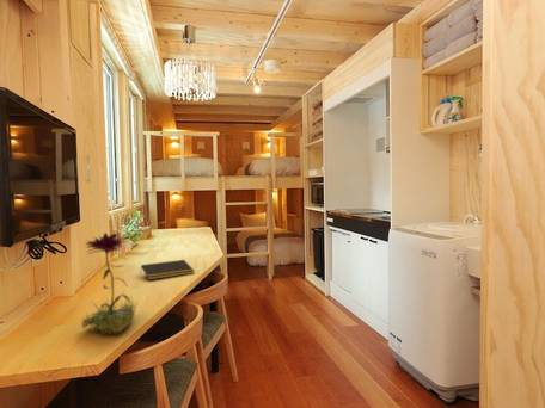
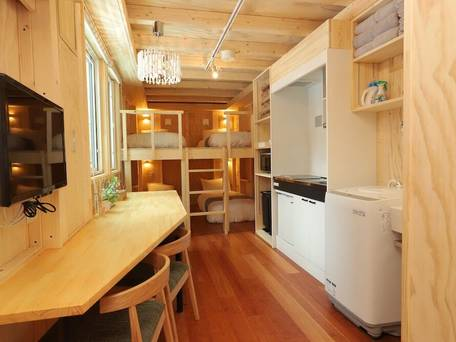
- flower [80,231,139,335]
- notepad [139,259,195,280]
